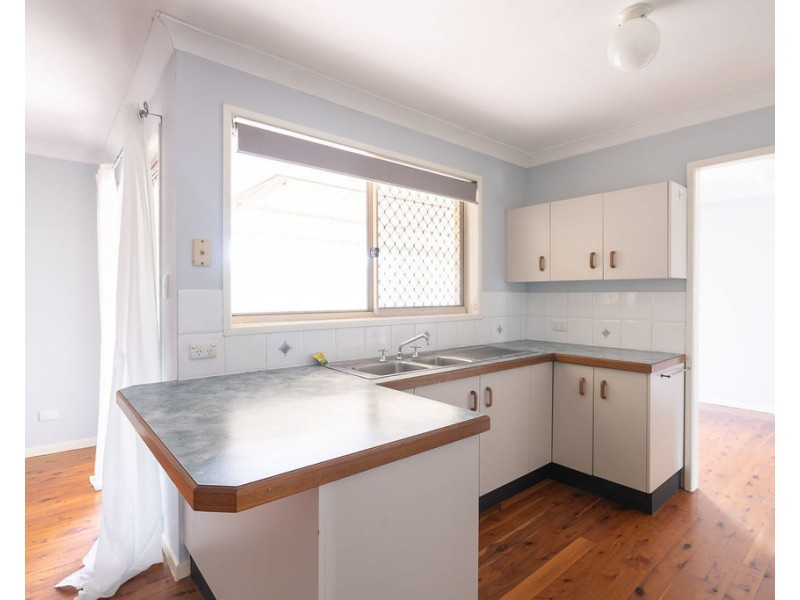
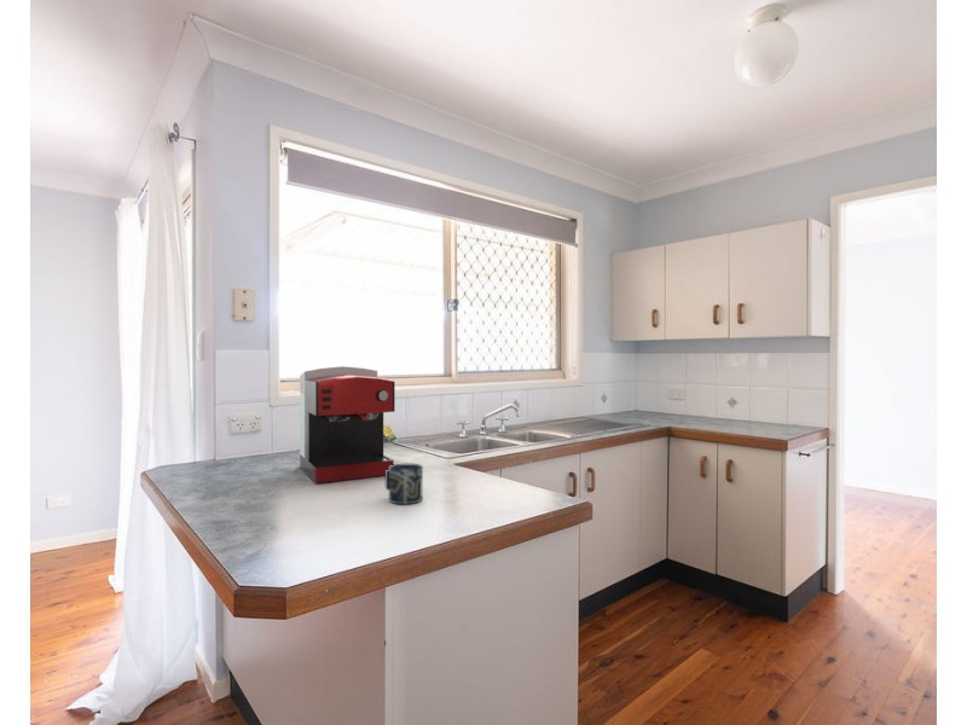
+ coffee maker [299,365,396,485]
+ cup [384,463,423,505]
